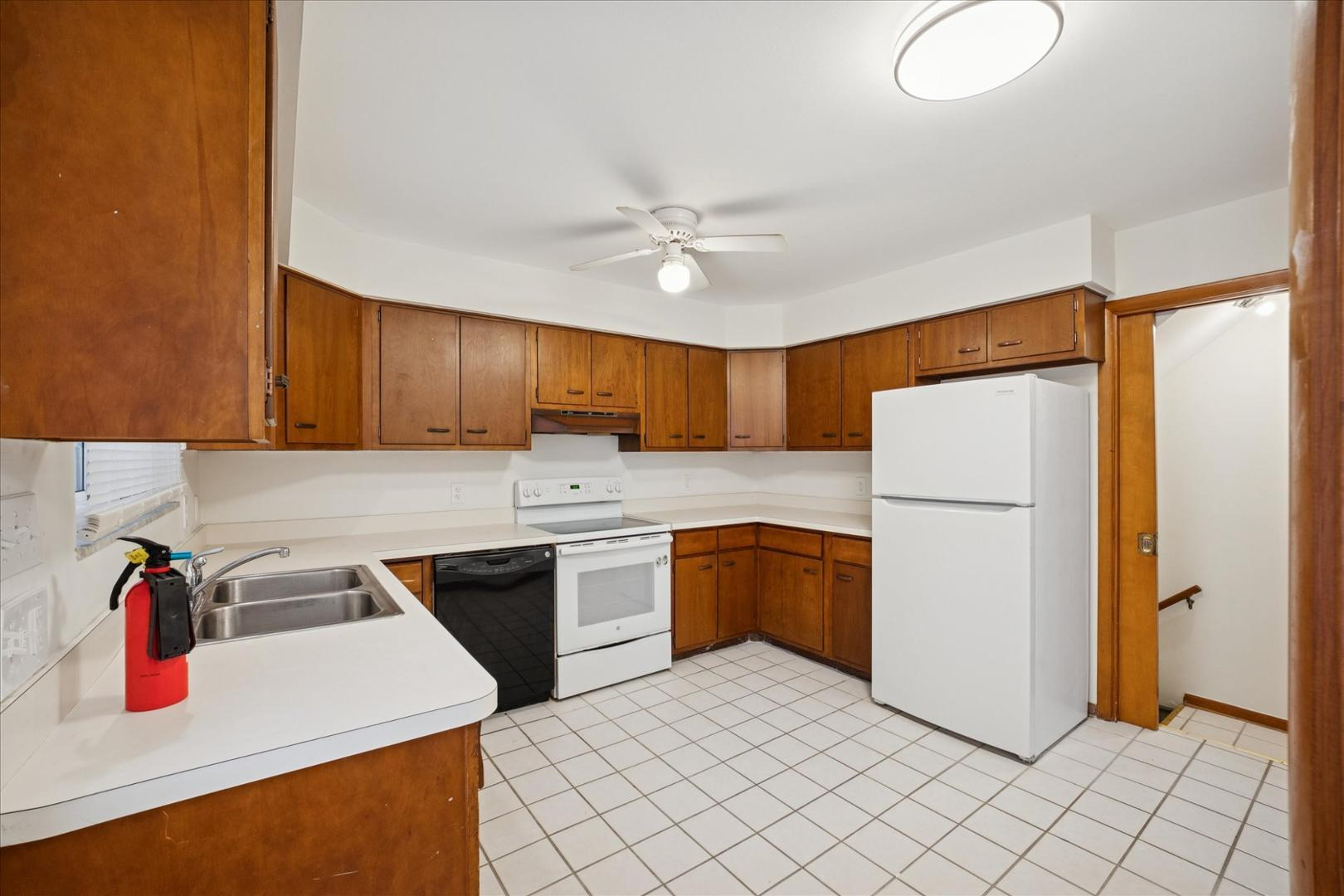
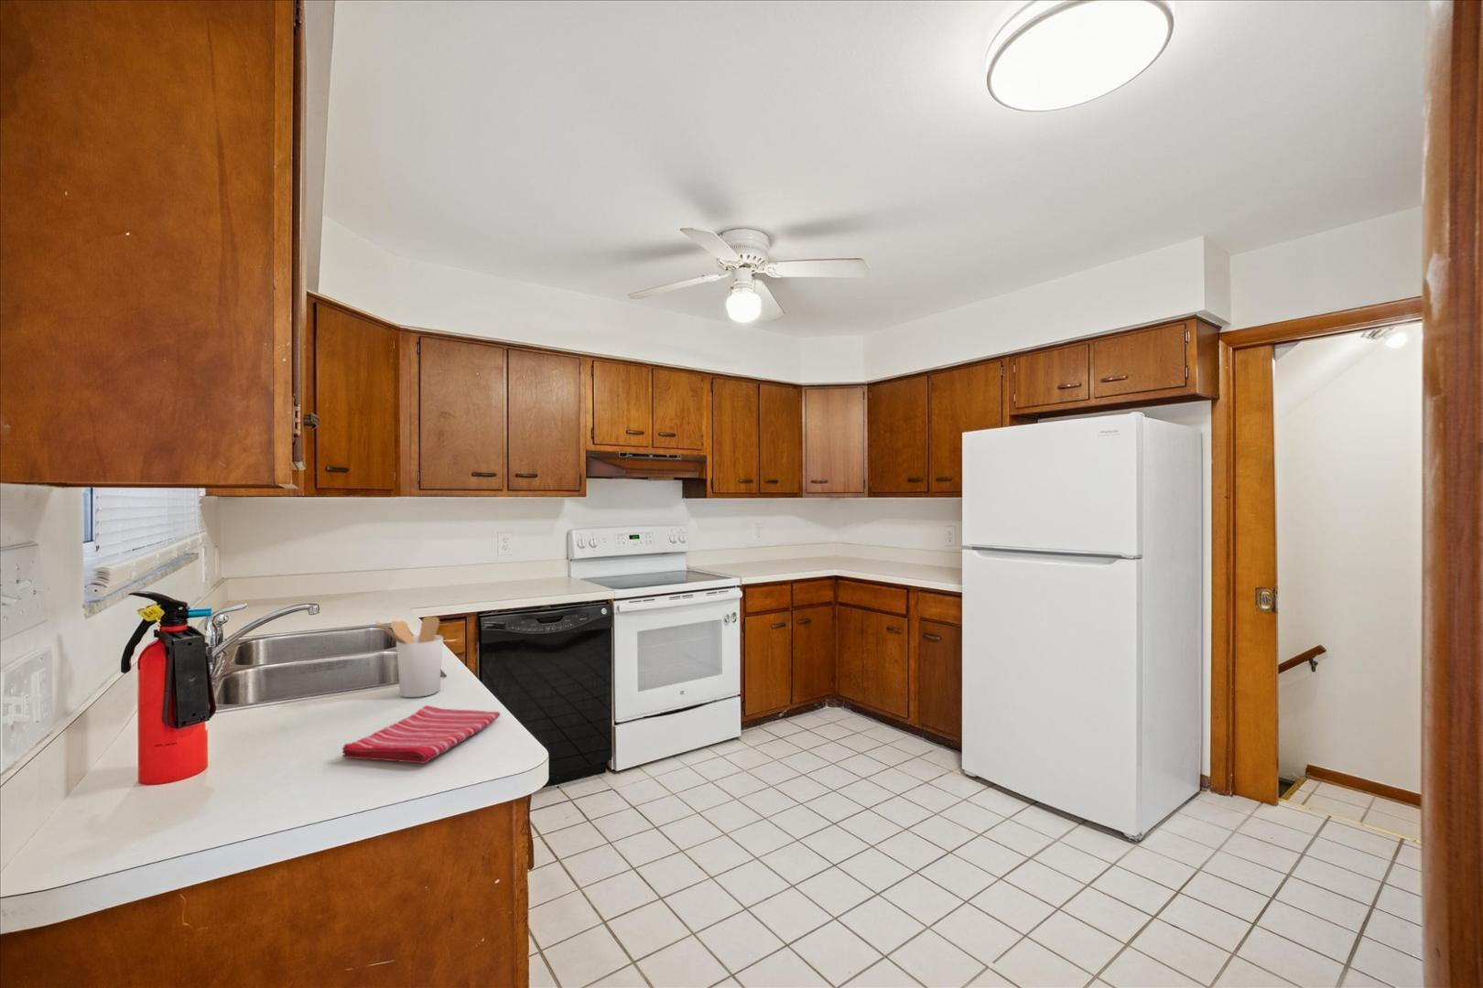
+ utensil holder [374,615,444,698]
+ dish towel [341,705,501,765]
